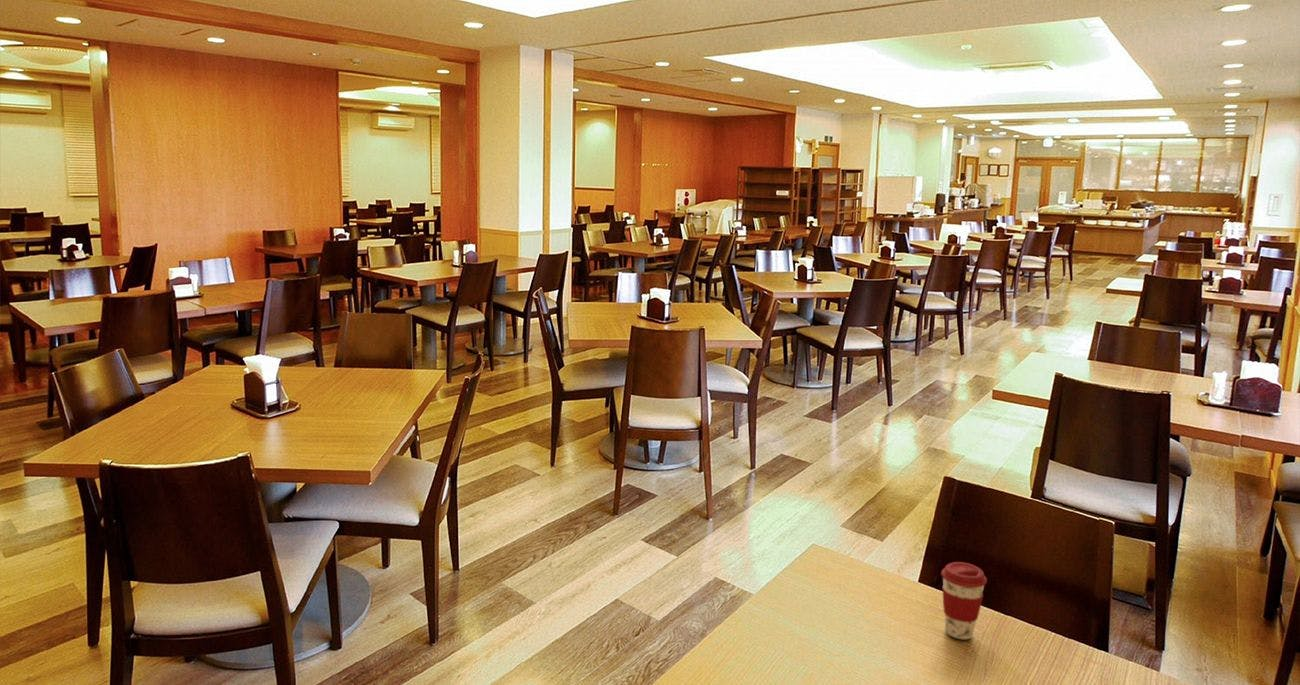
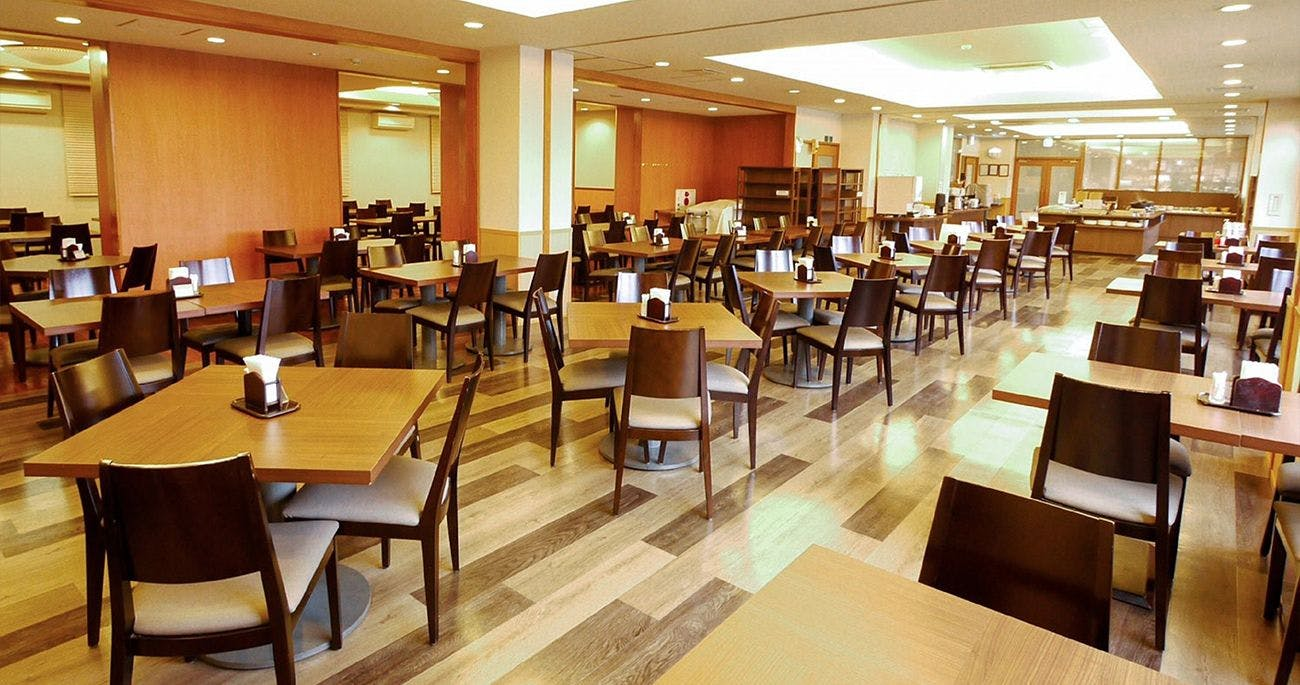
- coffee cup [940,561,988,640]
